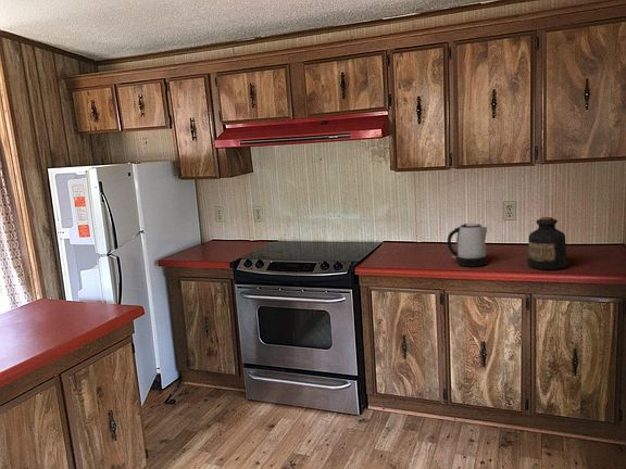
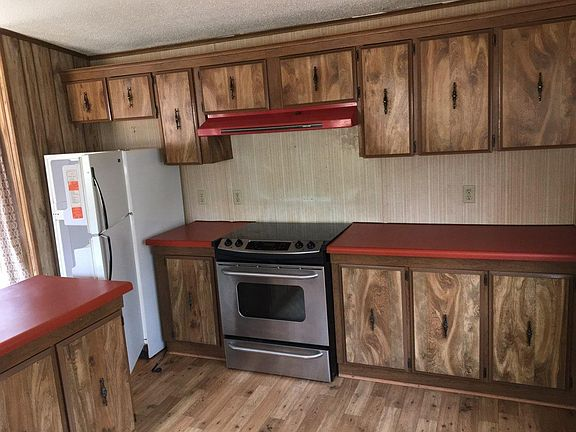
- bottle [527,216,568,270]
- kettle [447,223,488,267]
